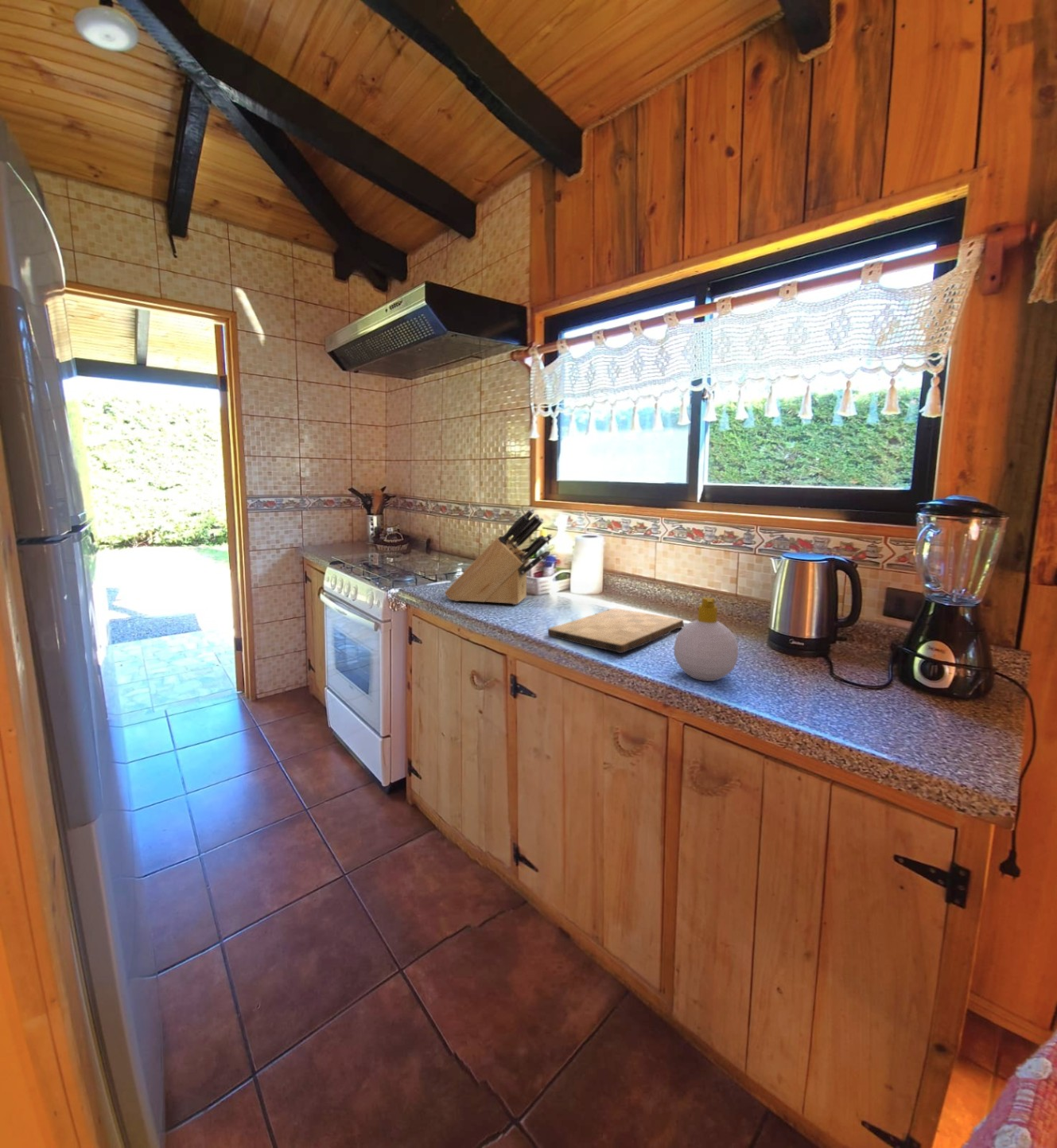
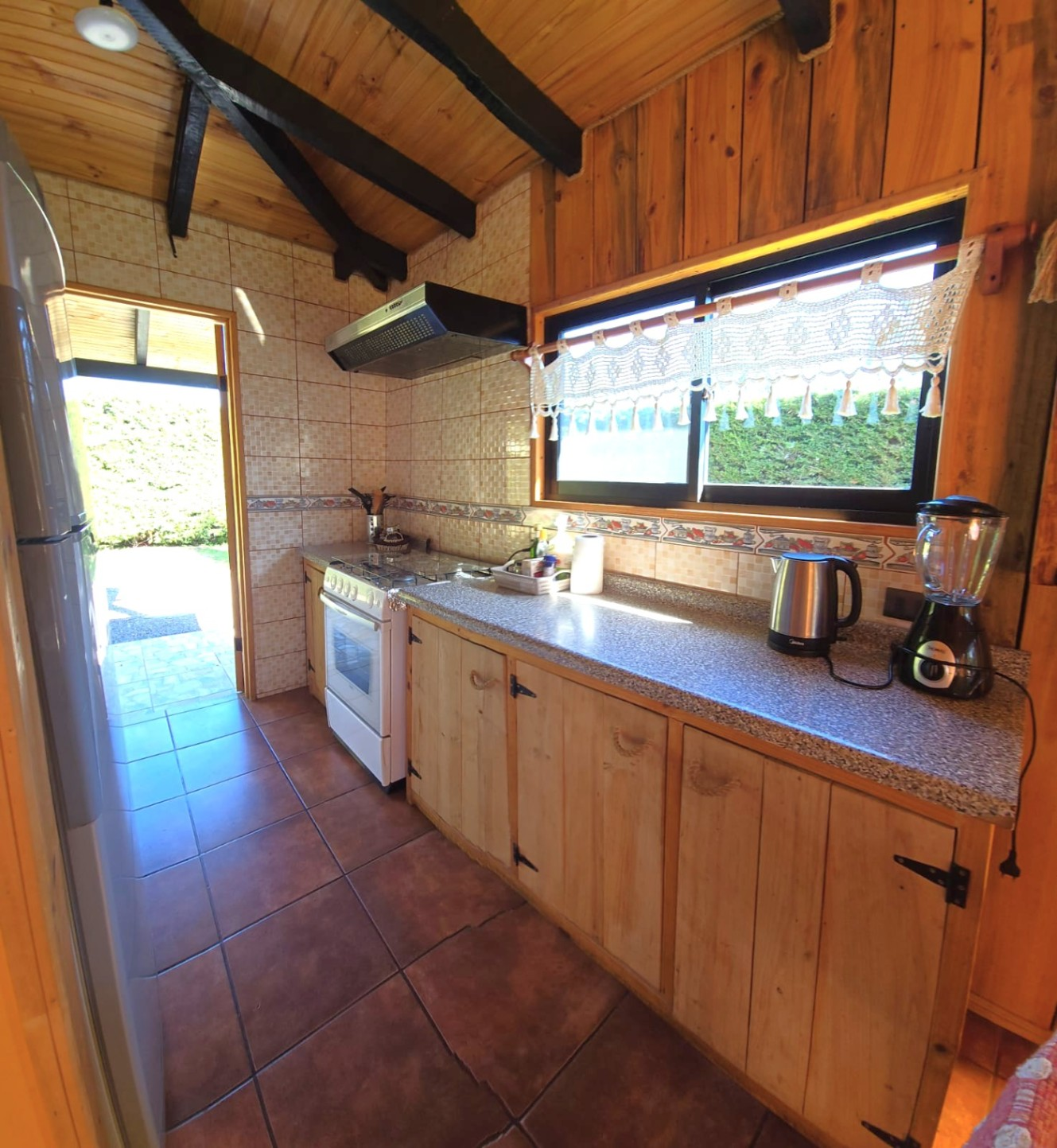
- cutting board [547,608,685,654]
- knife block [444,508,554,605]
- soap bottle [673,597,739,682]
